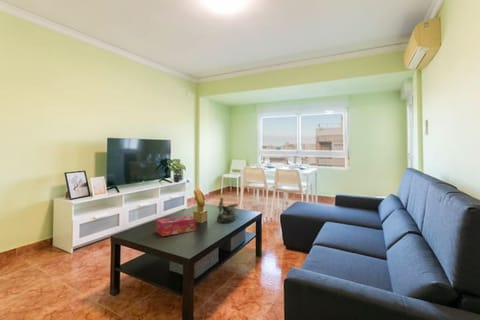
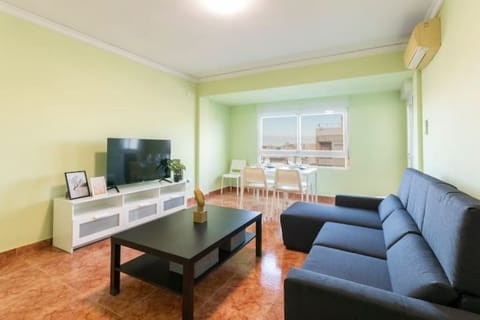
- tissue box [155,214,197,237]
- decorative bowl [216,197,239,223]
